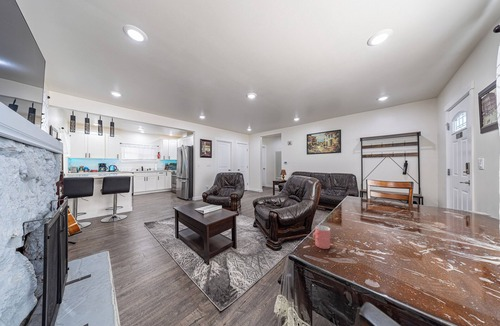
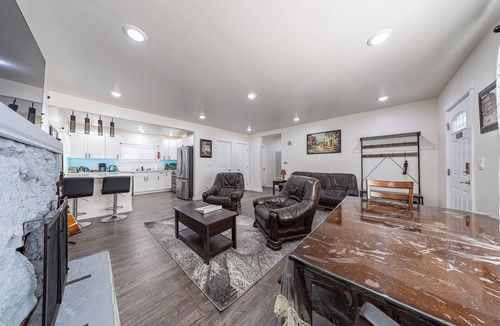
- cup [312,224,331,250]
